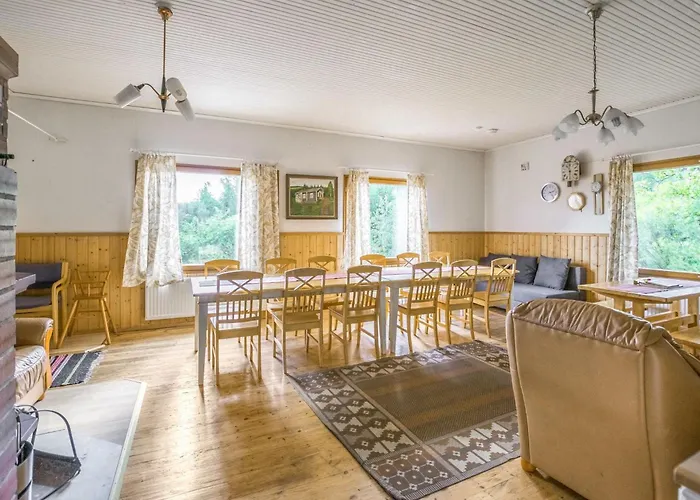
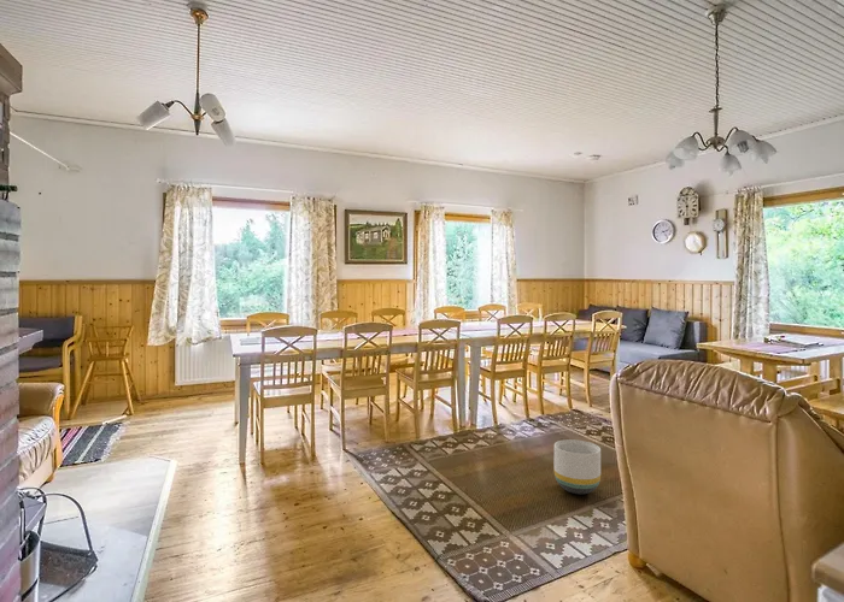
+ planter [553,438,602,495]
